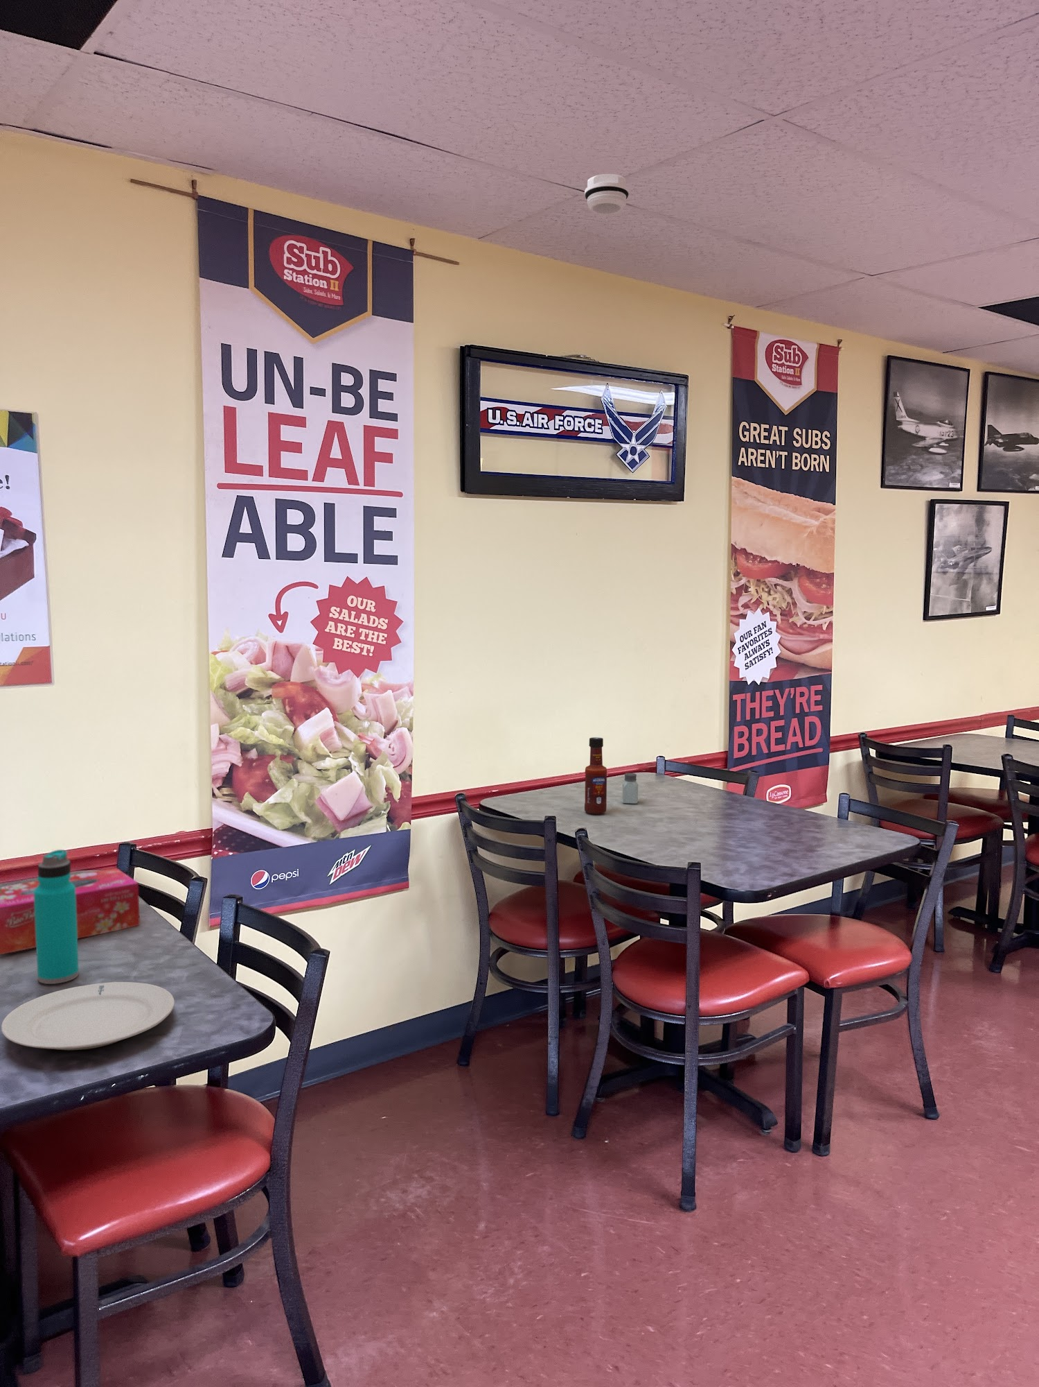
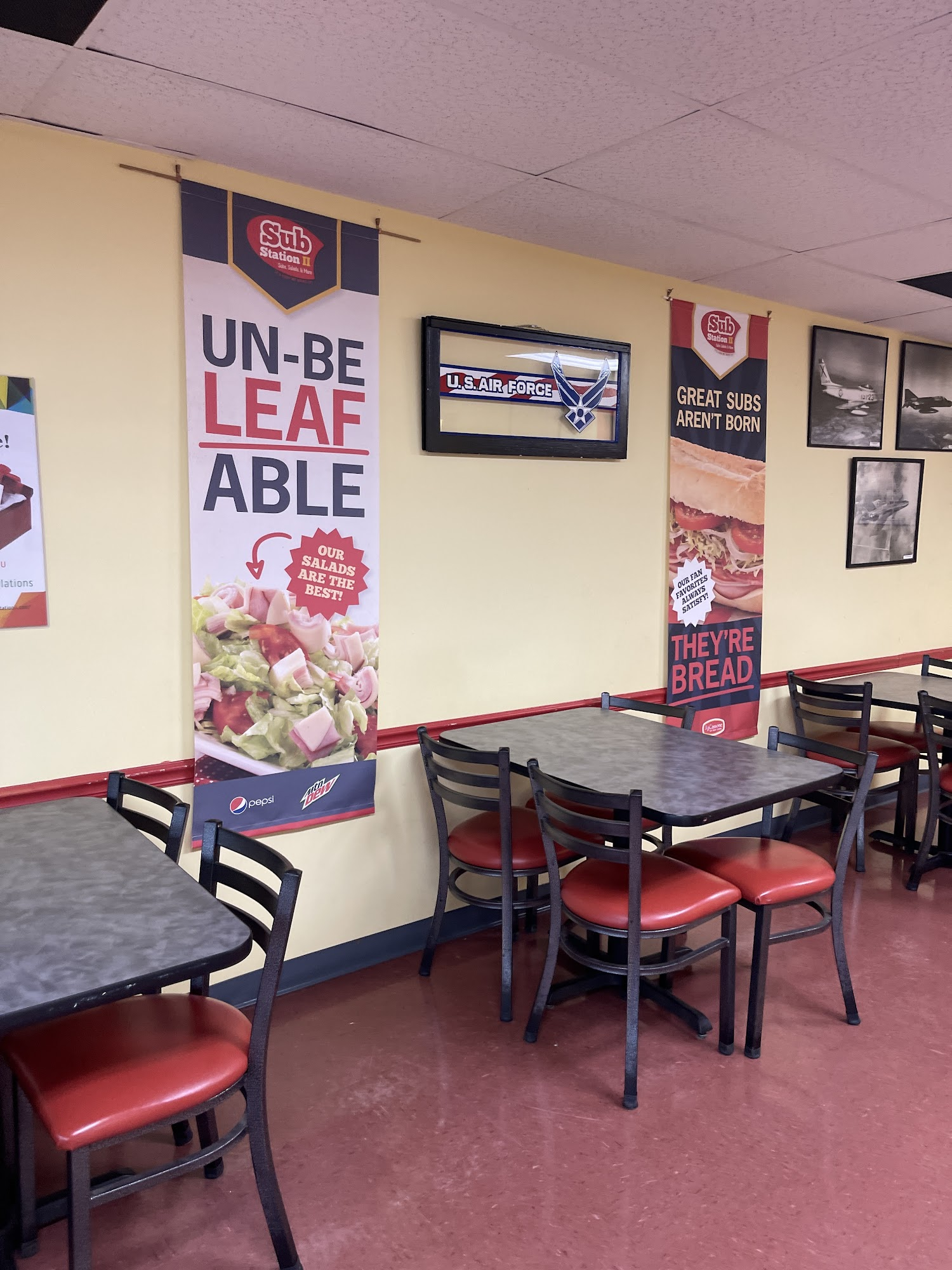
- tabasco sauce [584,736,608,815]
- saltshaker [621,772,638,805]
- water bottle [34,849,80,985]
- chinaware [1,982,176,1051]
- tissue box [0,867,141,956]
- smoke detector [584,174,630,215]
